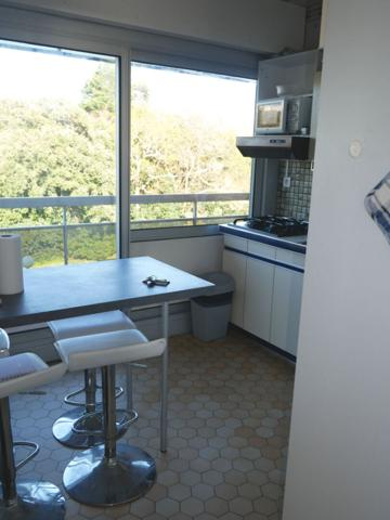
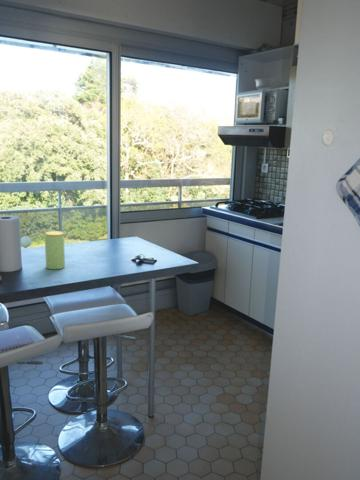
+ jar [44,230,66,270]
